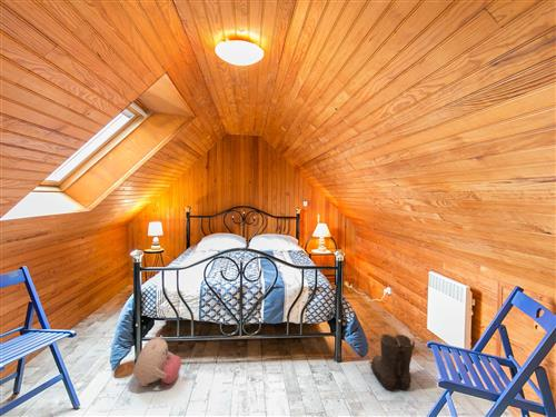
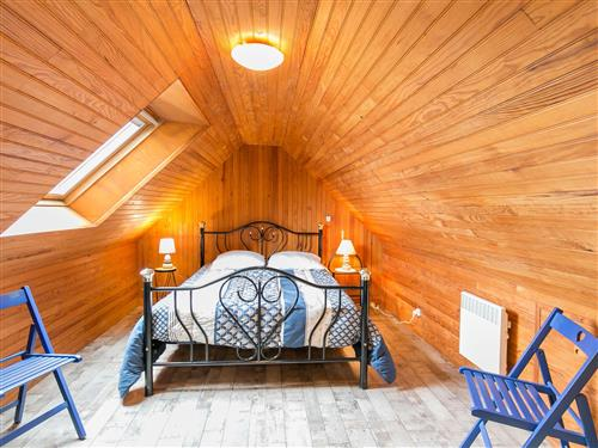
- plush toy [132,335,182,387]
- boots [368,332,416,391]
